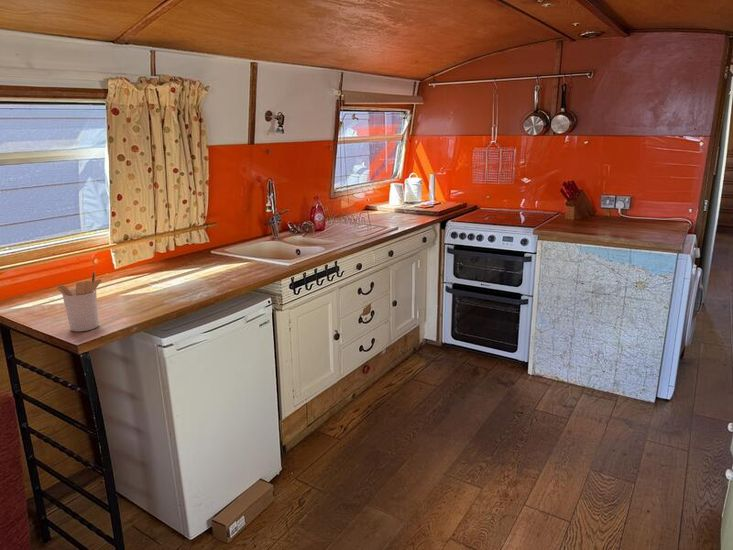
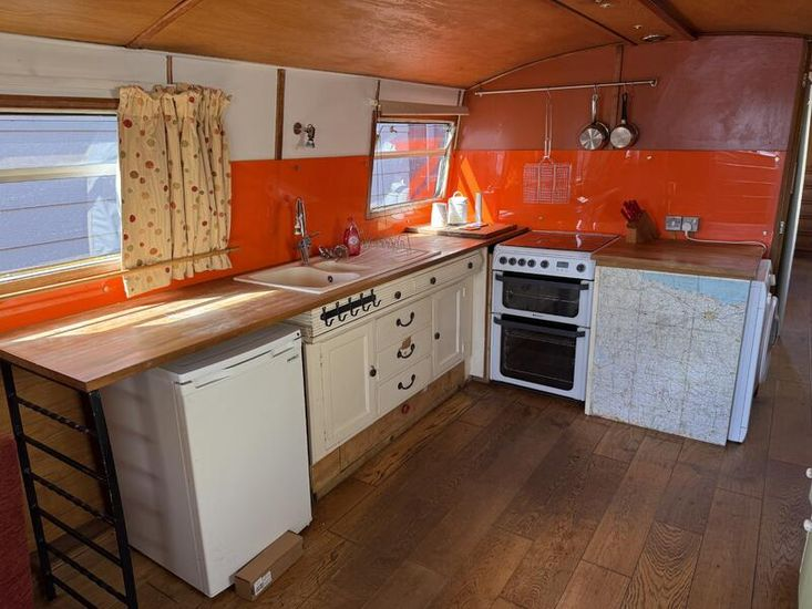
- utensil holder [55,270,103,332]
